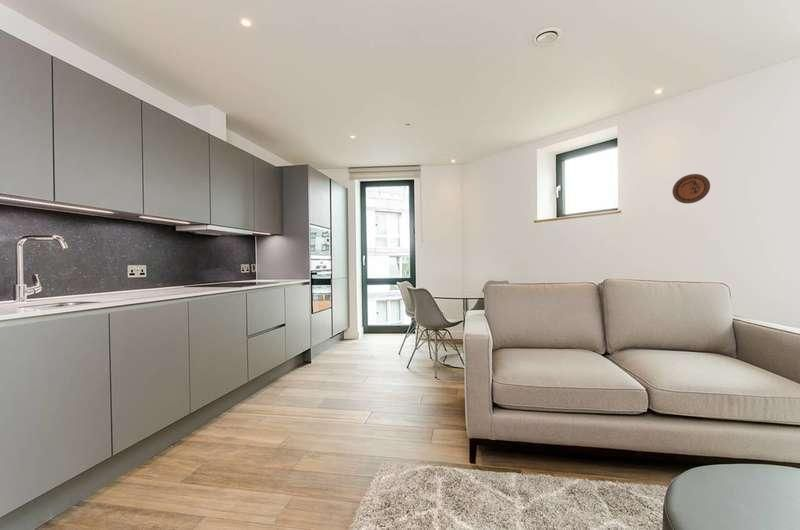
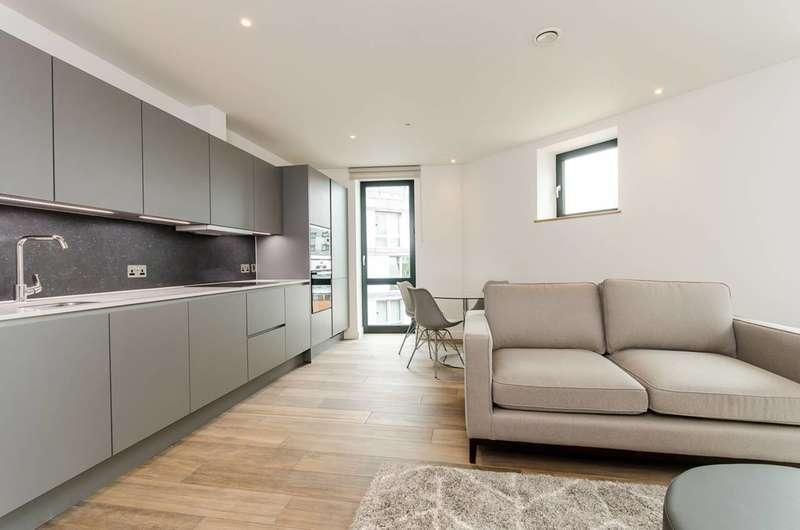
- decorative plate [671,173,711,204]
